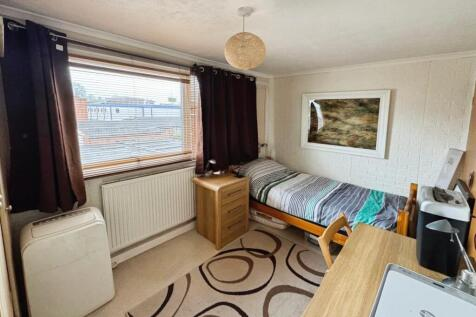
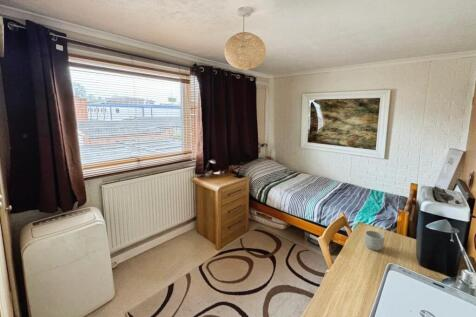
+ mug [364,230,386,251]
